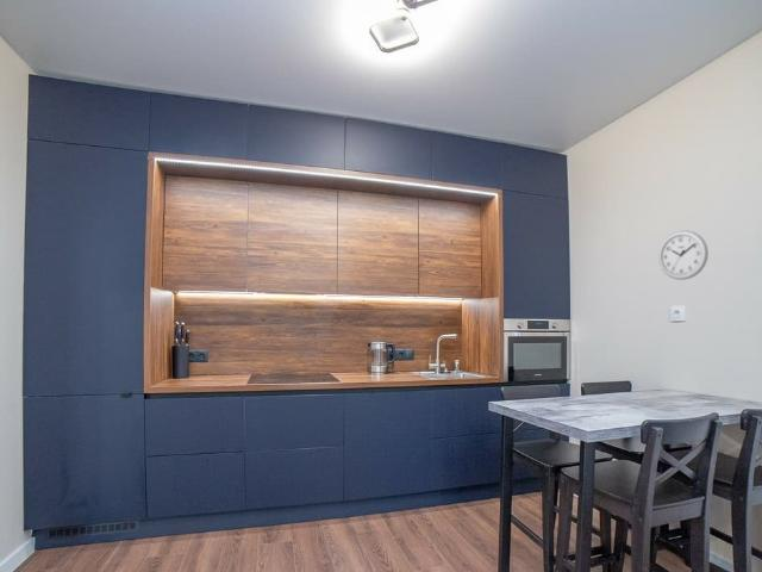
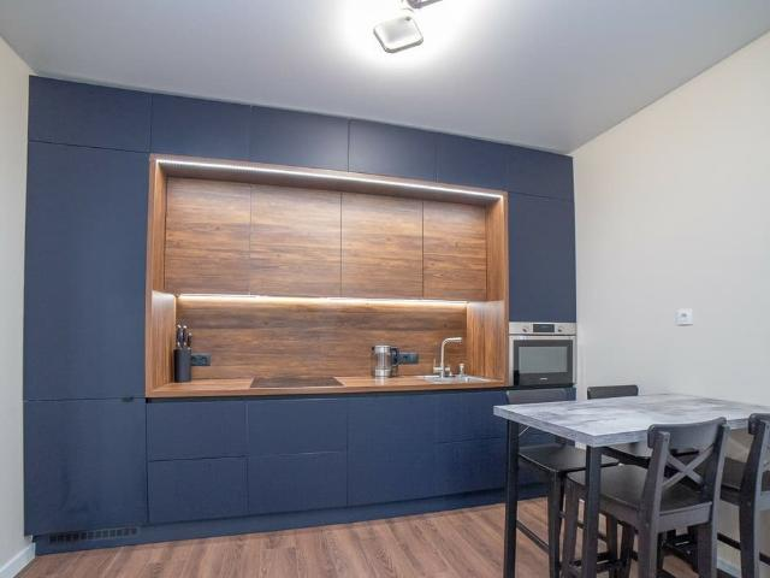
- wall clock [657,230,710,281]
